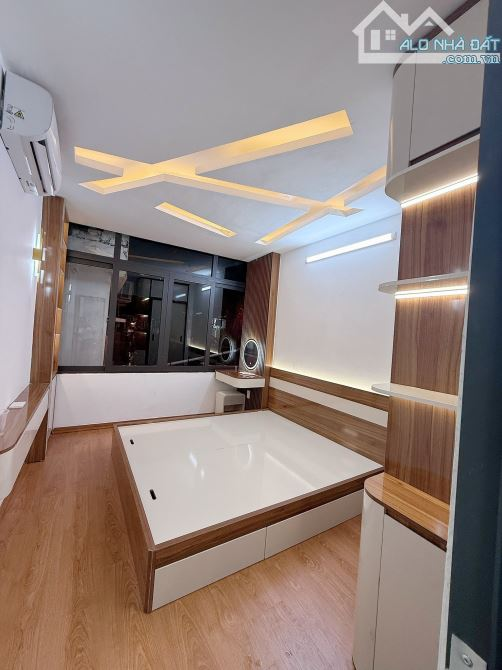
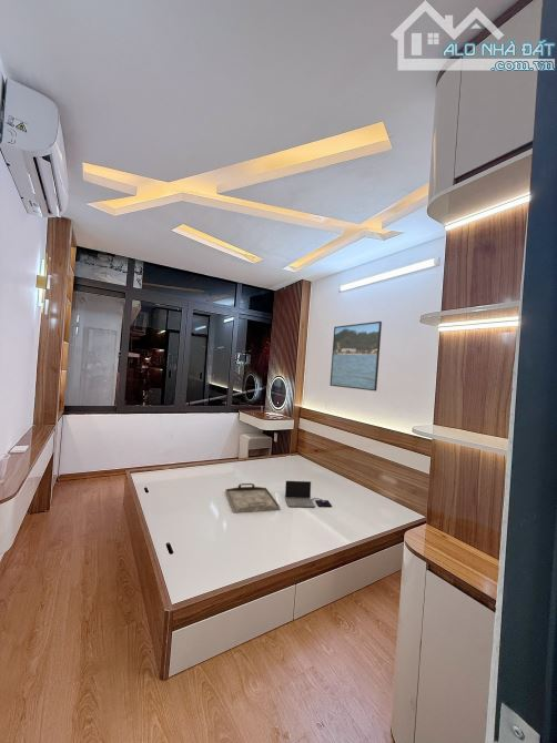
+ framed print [328,320,383,393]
+ laptop computer [284,480,333,508]
+ serving tray [224,482,281,513]
